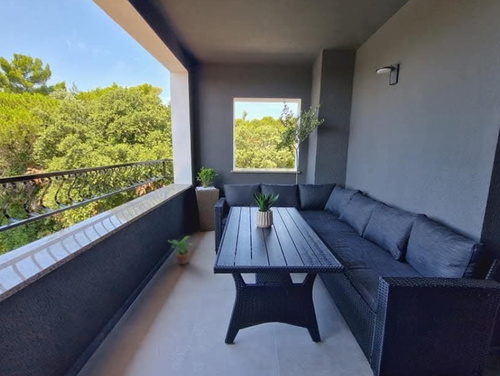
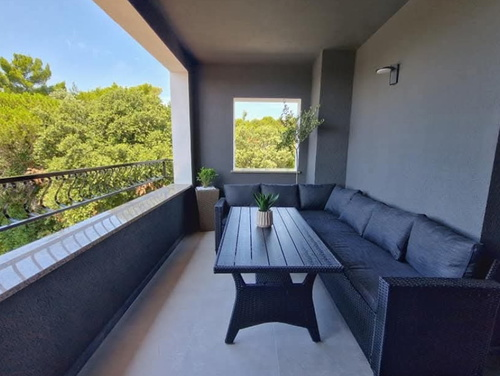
- potted plant [168,235,194,265]
